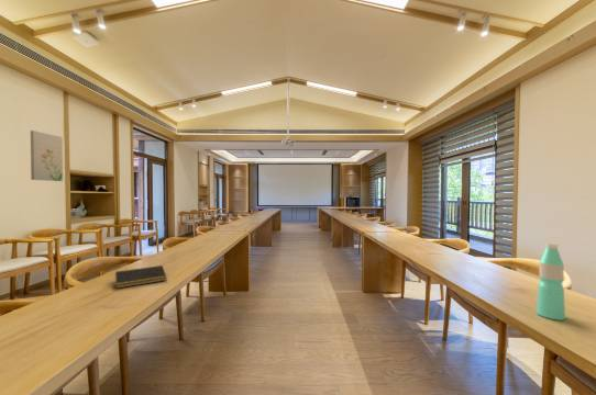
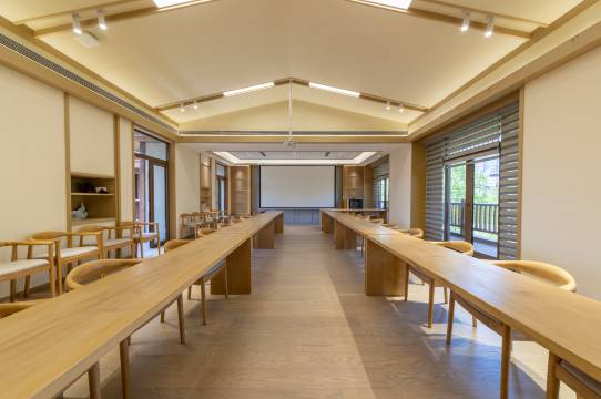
- water bottle [536,242,566,321]
- wall art [30,129,64,182]
- notepad [113,264,168,290]
